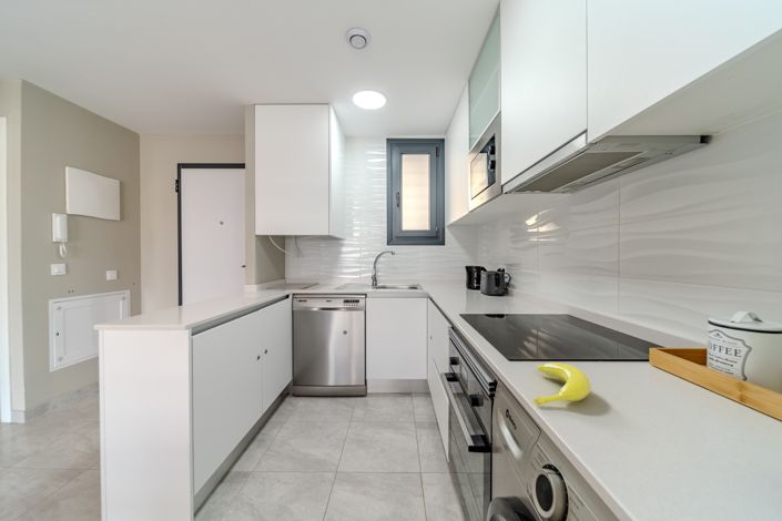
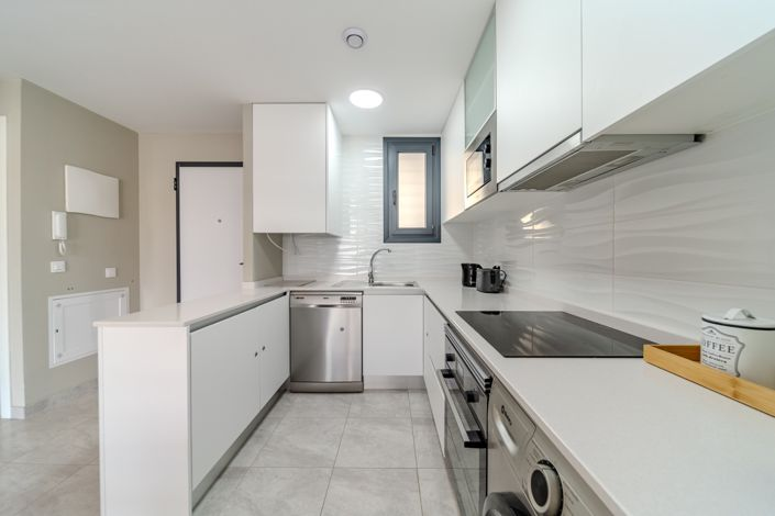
- banana [534,361,592,407]
